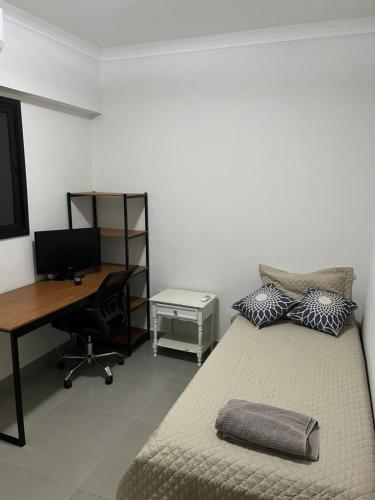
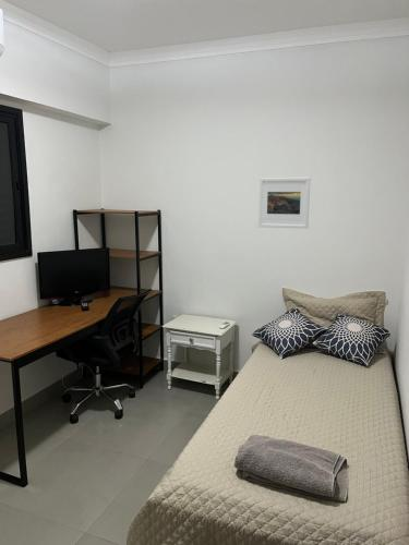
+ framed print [257,177,312,230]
